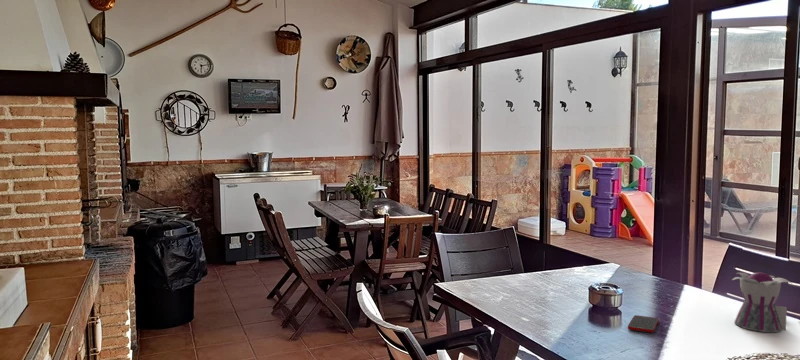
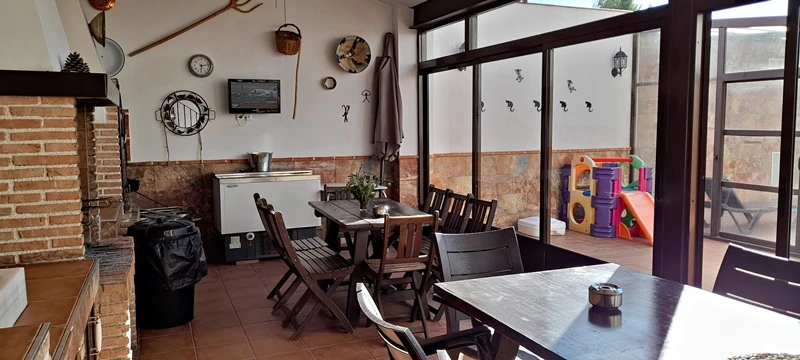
- cell phone [627,314,660,333]
- teapot [731,271,792,333]
